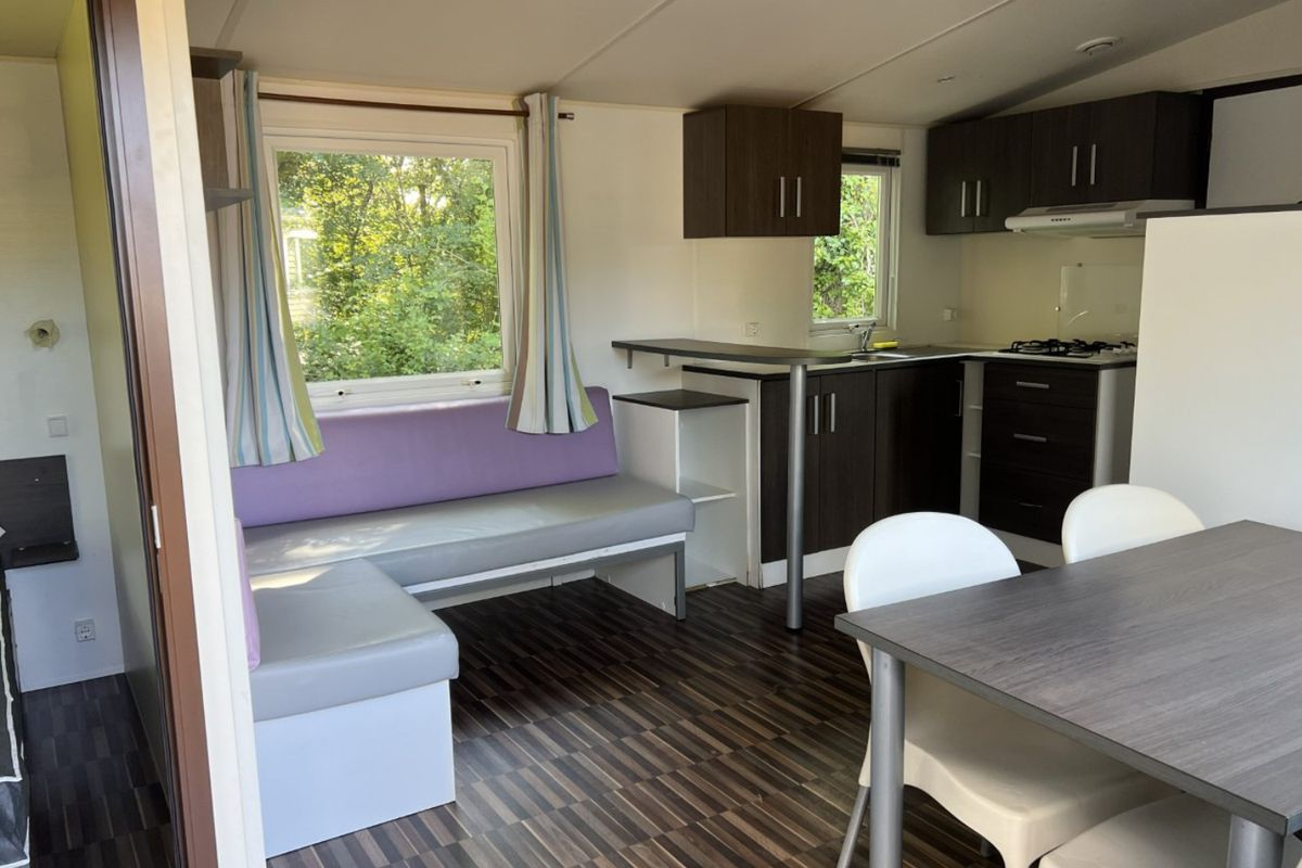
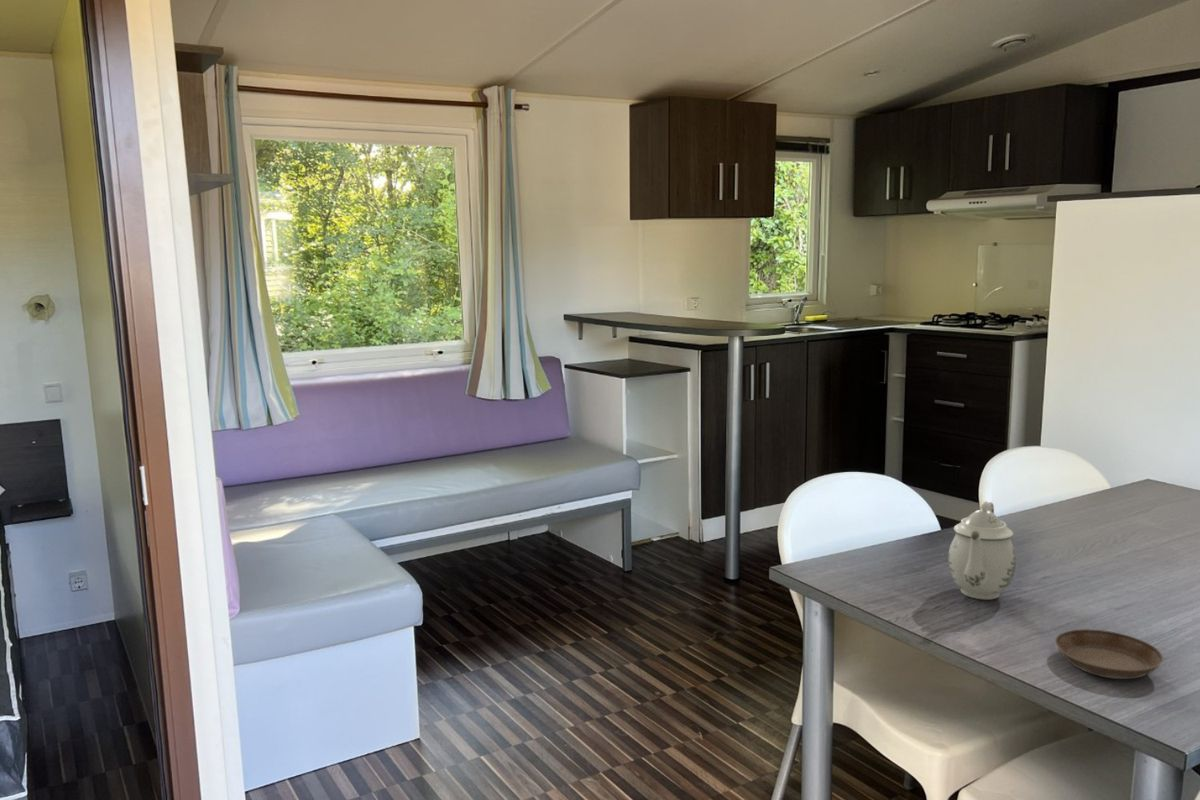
+ teapot [947,500,1017,601]
+ saucer [1054,628,1164,680]
